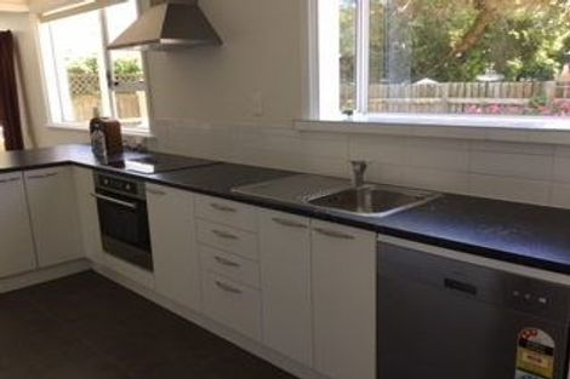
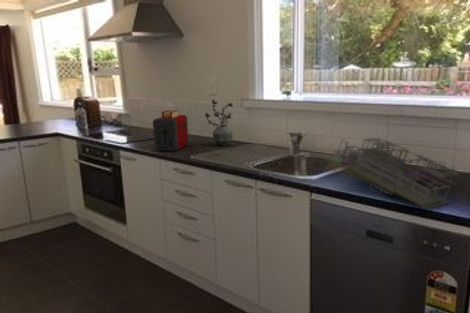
+ toaster [152,109,190,152]
+ potted plant [204,99,234,147]
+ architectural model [324,137,461,209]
